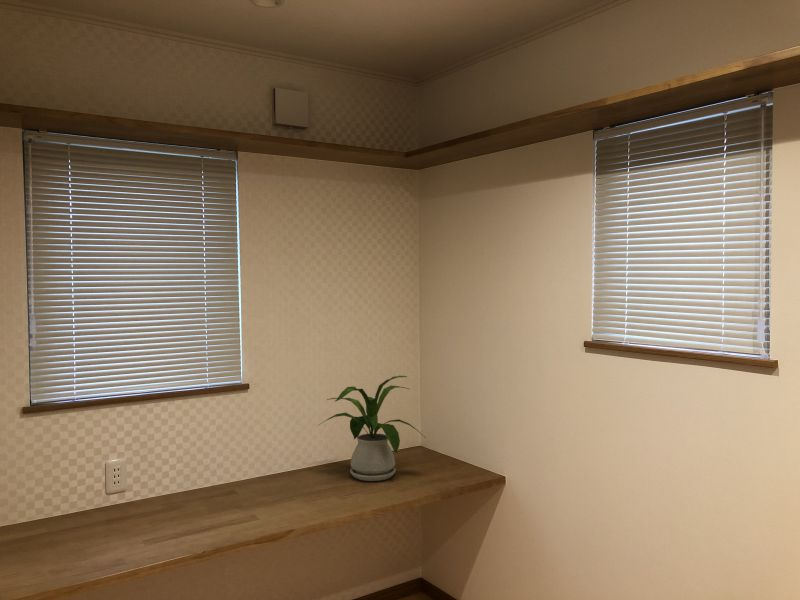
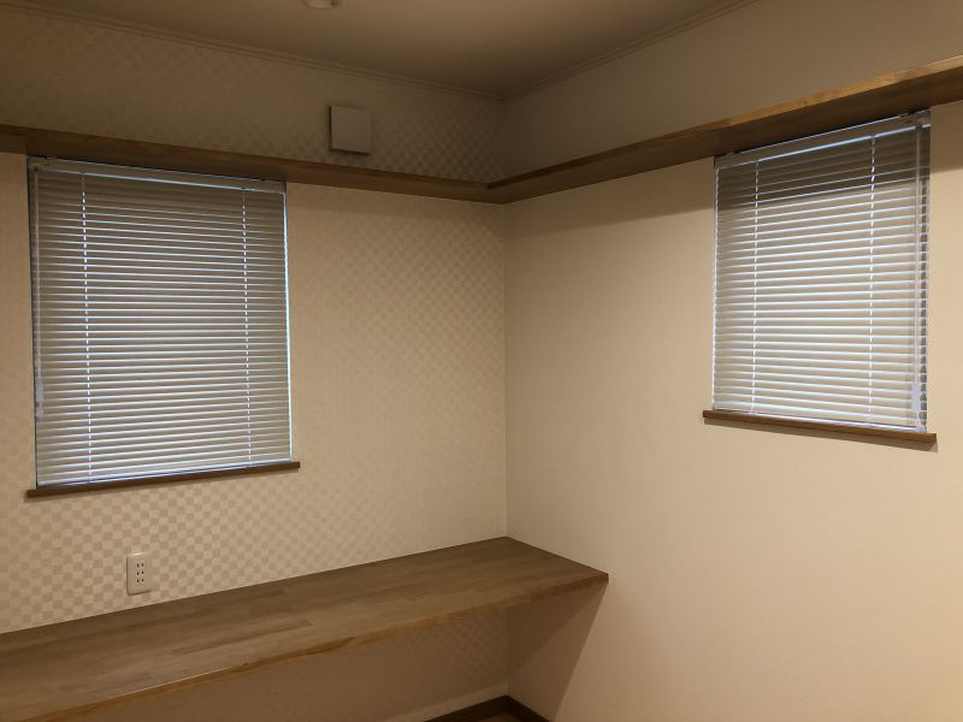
- house plant [318,375,427,482]
